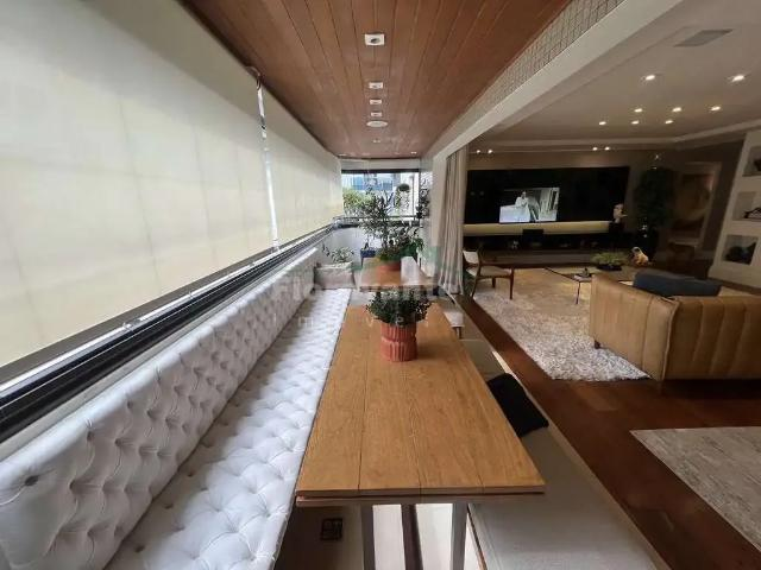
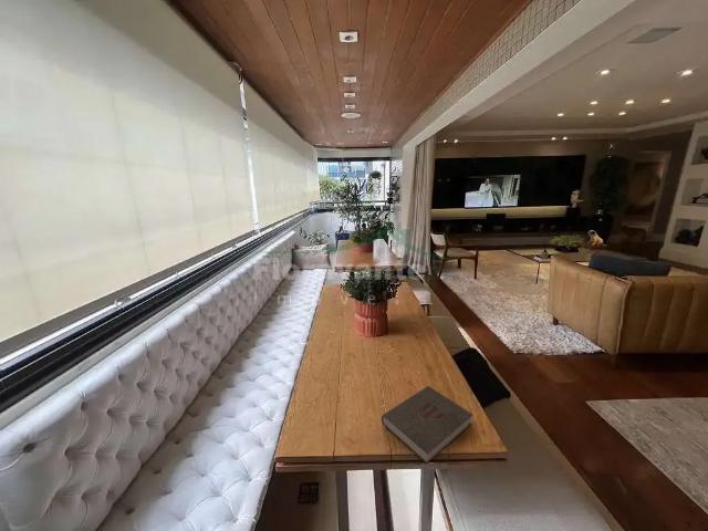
+ book [381,385,473,465]
